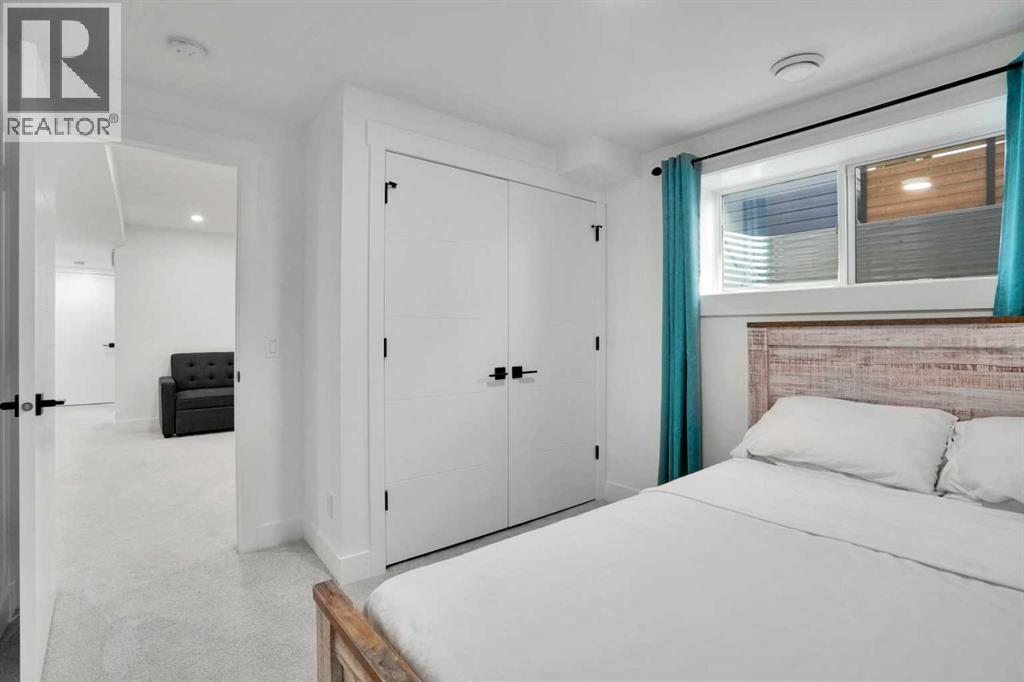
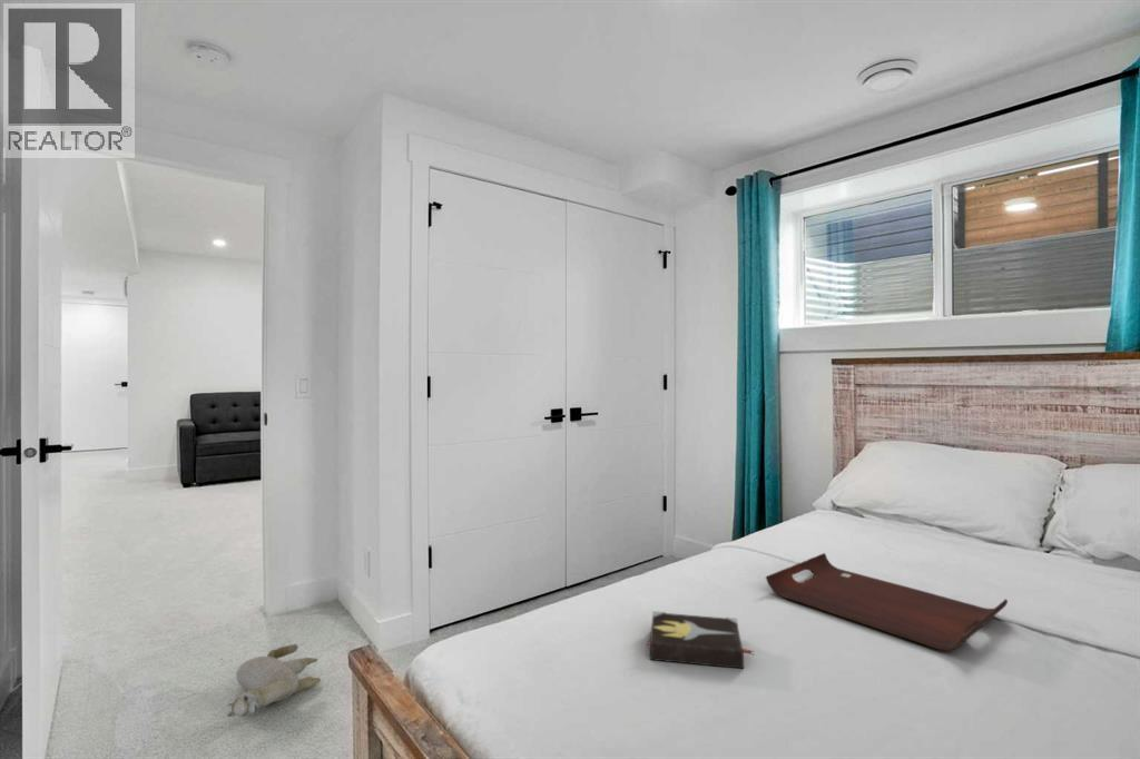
+ hardback book [646,610,756,670]
+ plush toy [226,643,322,718]
+ serving tray [765,552,1009,651]
